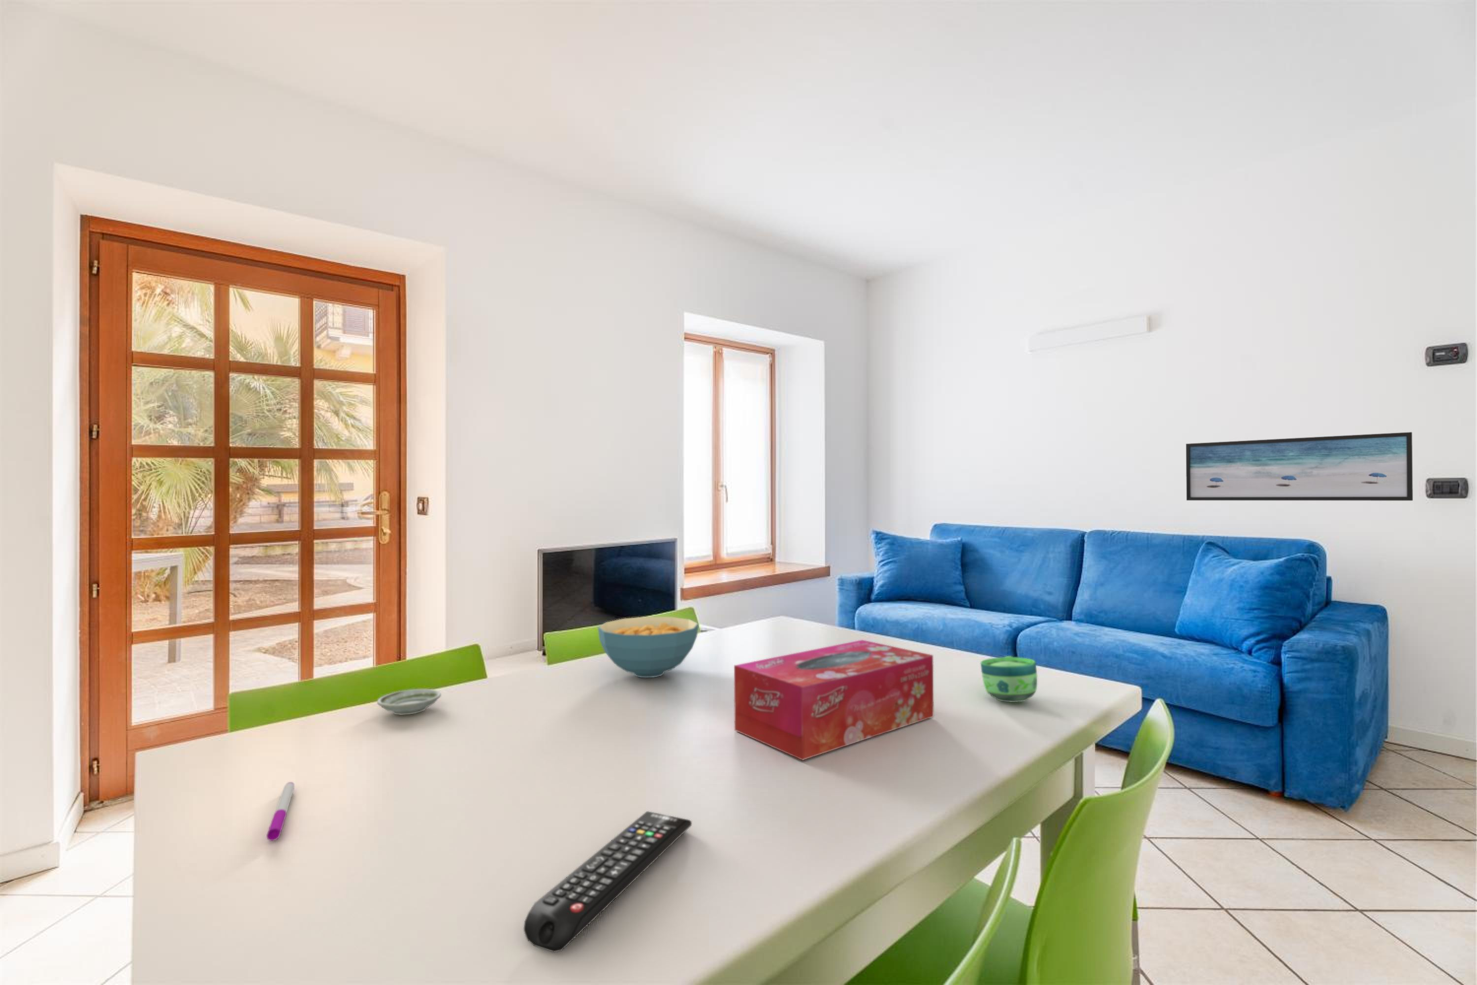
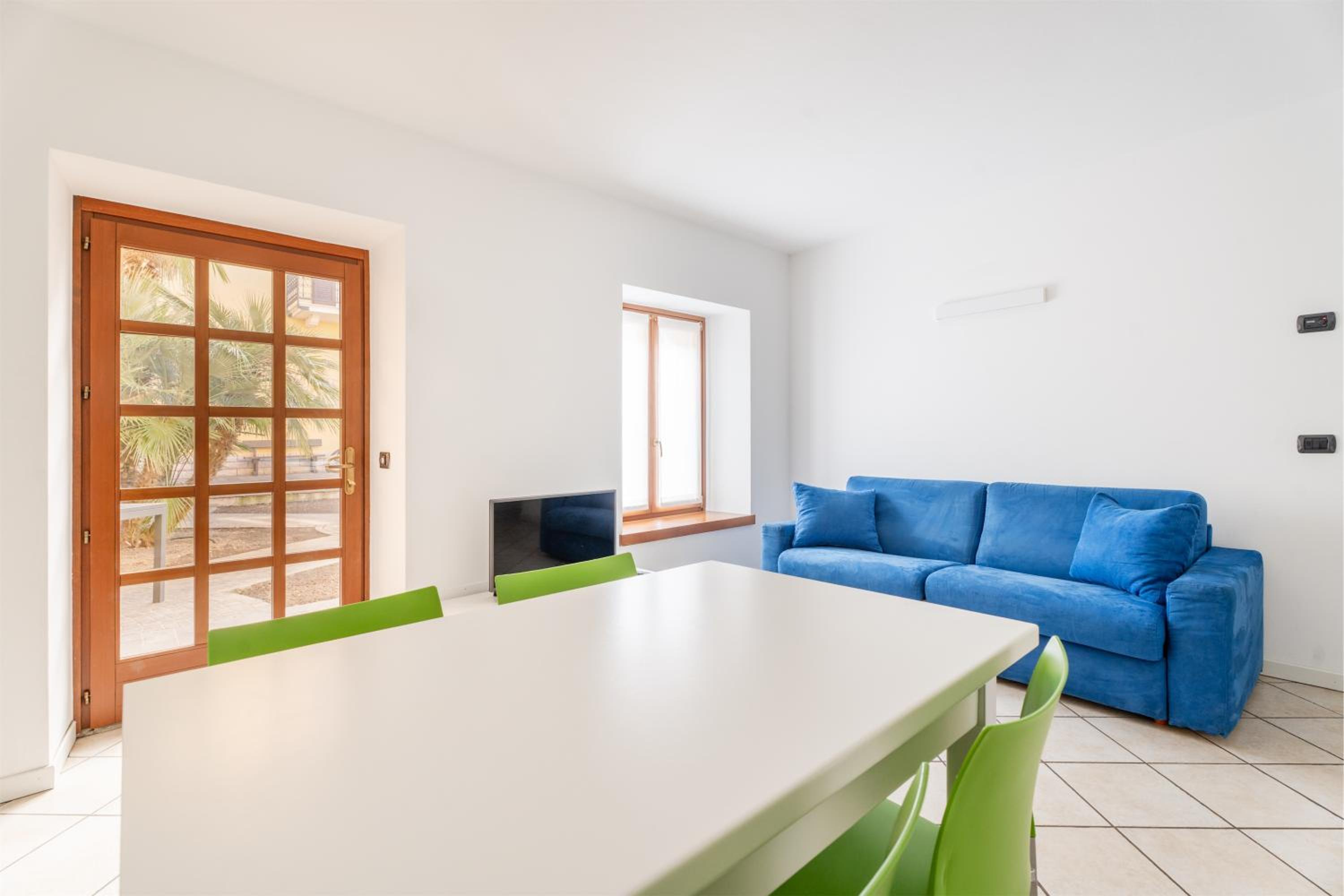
- wall art [1186,431,1413,501]
- tissue box [734,640,934,761]
- cereal bowl [597,616,699,678]
- saucer [377,688,442,716]
- pen [266,782,295,841]
- cup [980,655,1037,702]
- remote control [523,810,692,953]
